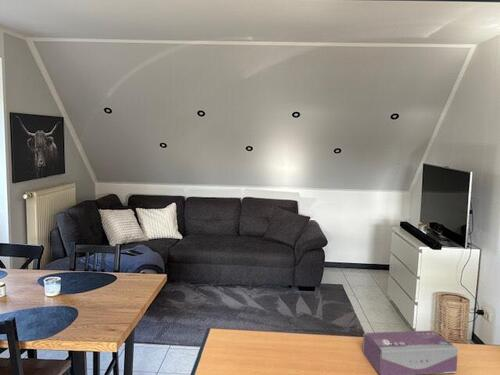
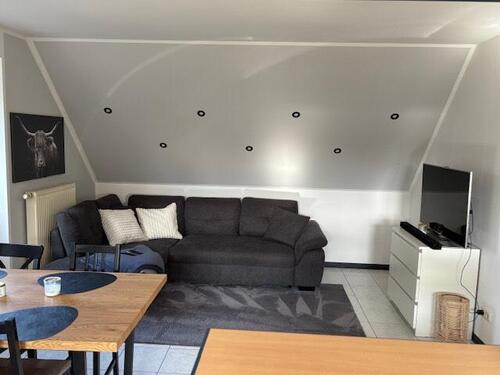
- tissue box [362,330,459,375]
